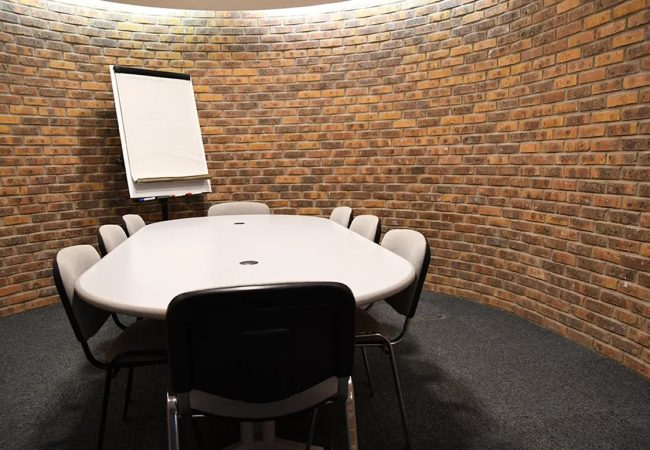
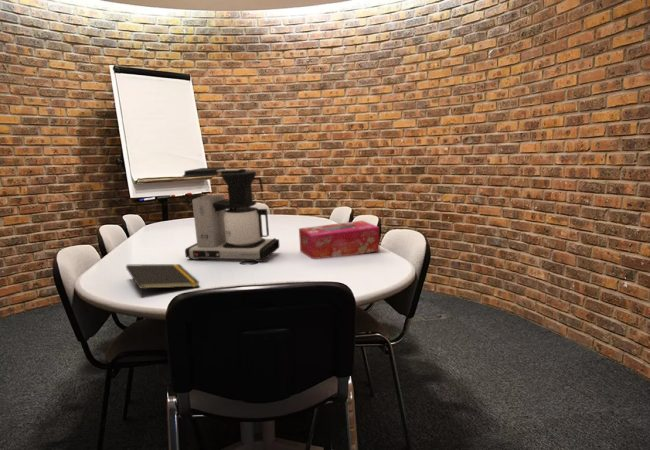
+ notepad [125,263,201,299]
+ tissue box [298,220,381,260]
+ coffee maker [182,166,280,263]
